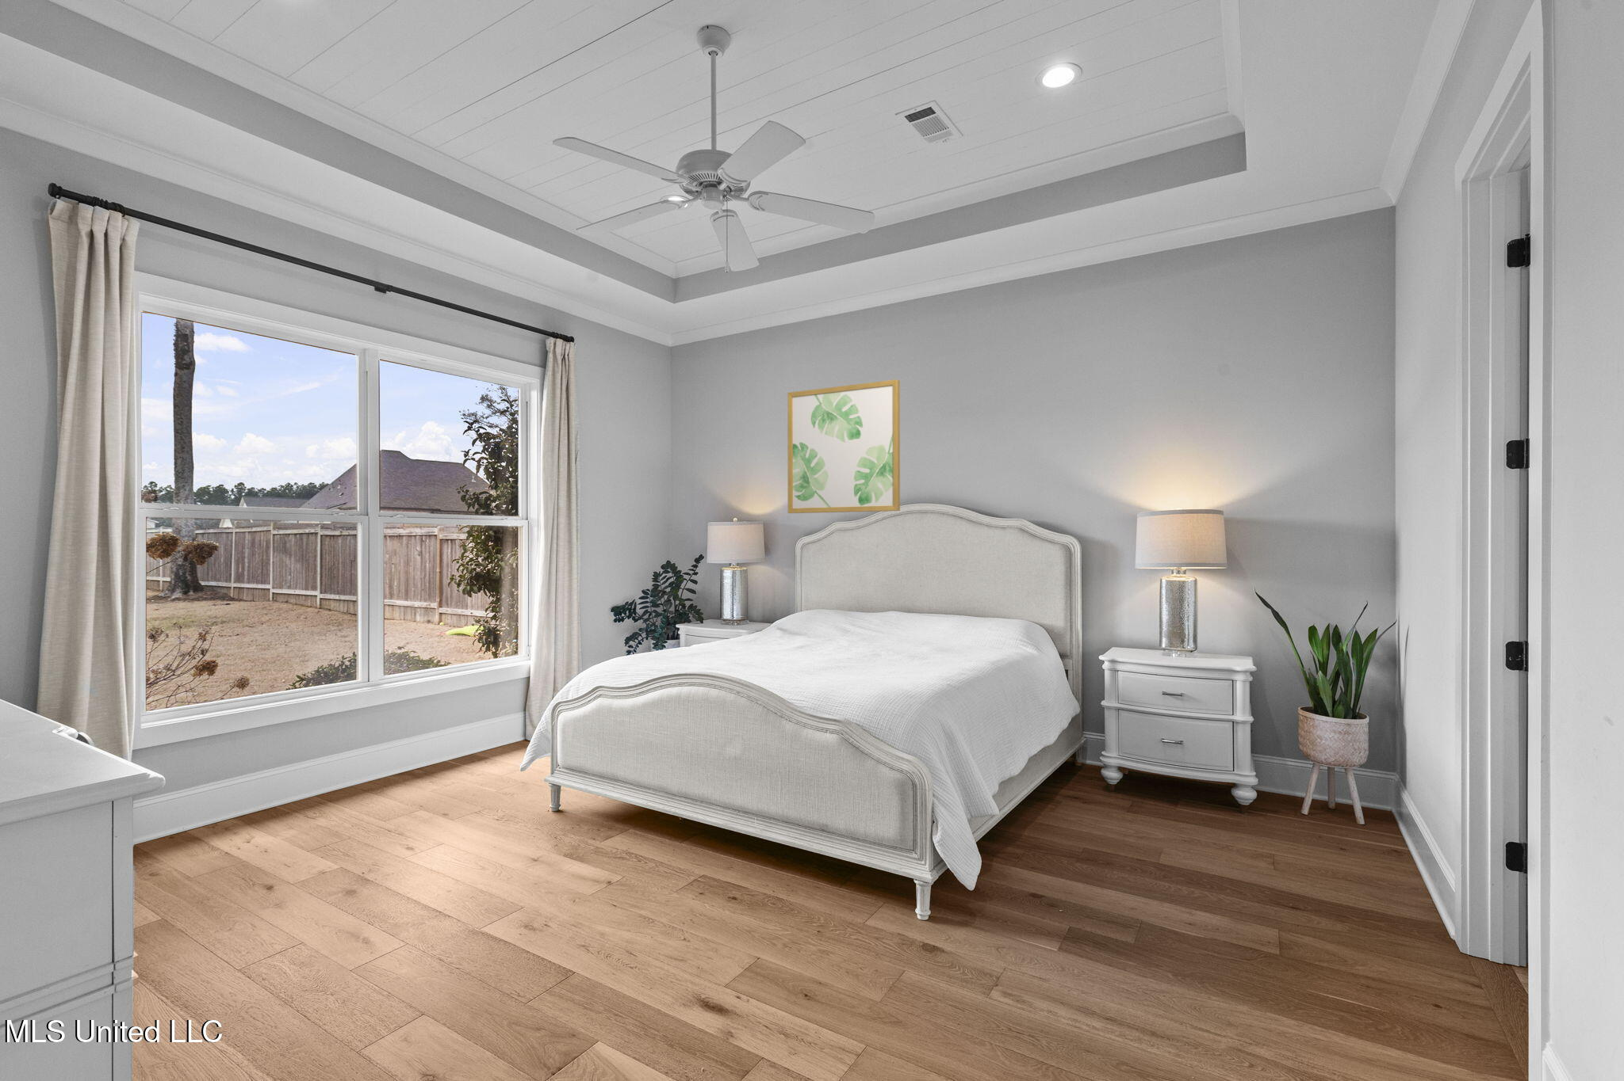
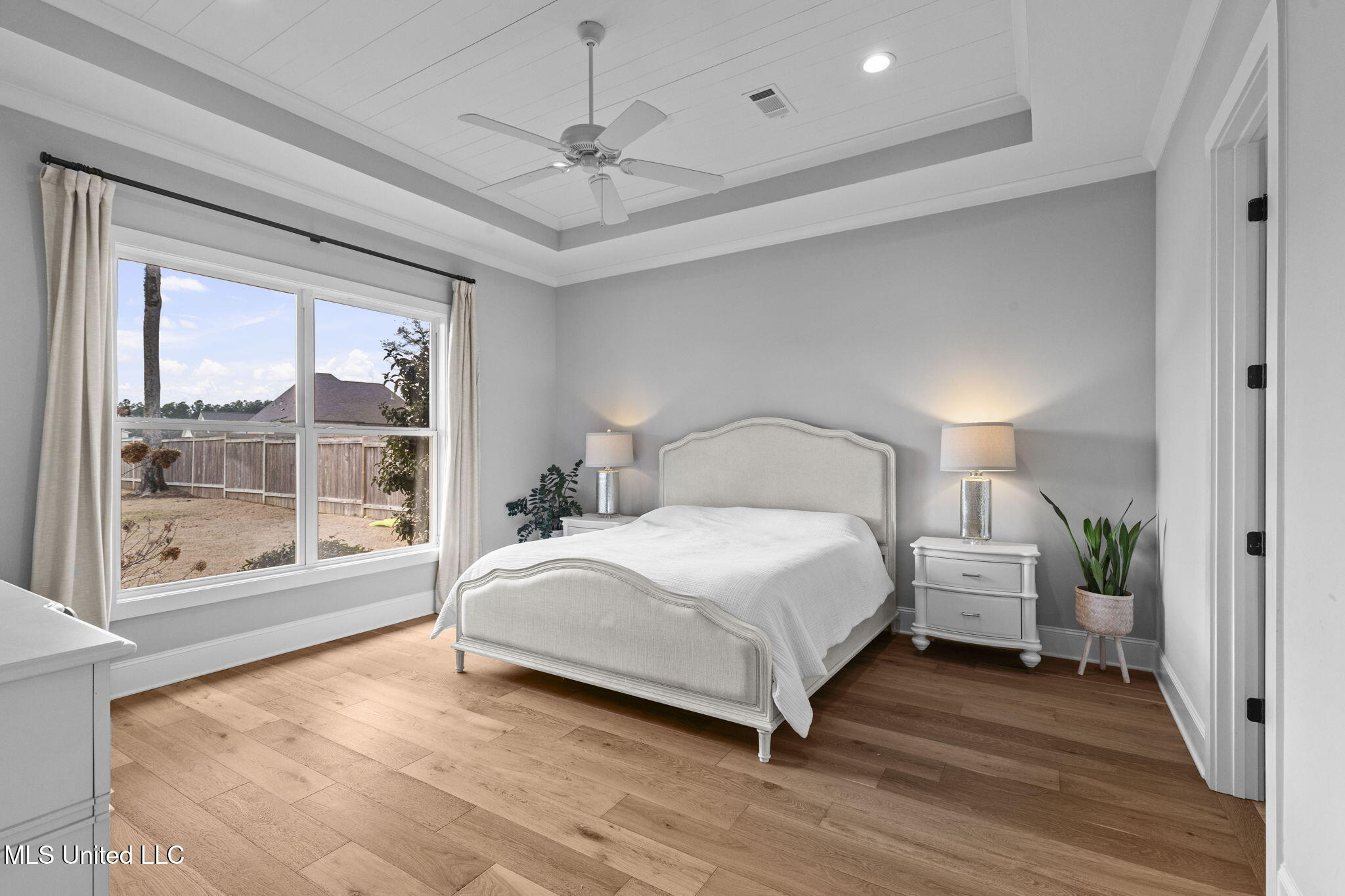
- wall art [786,379,901,514]
